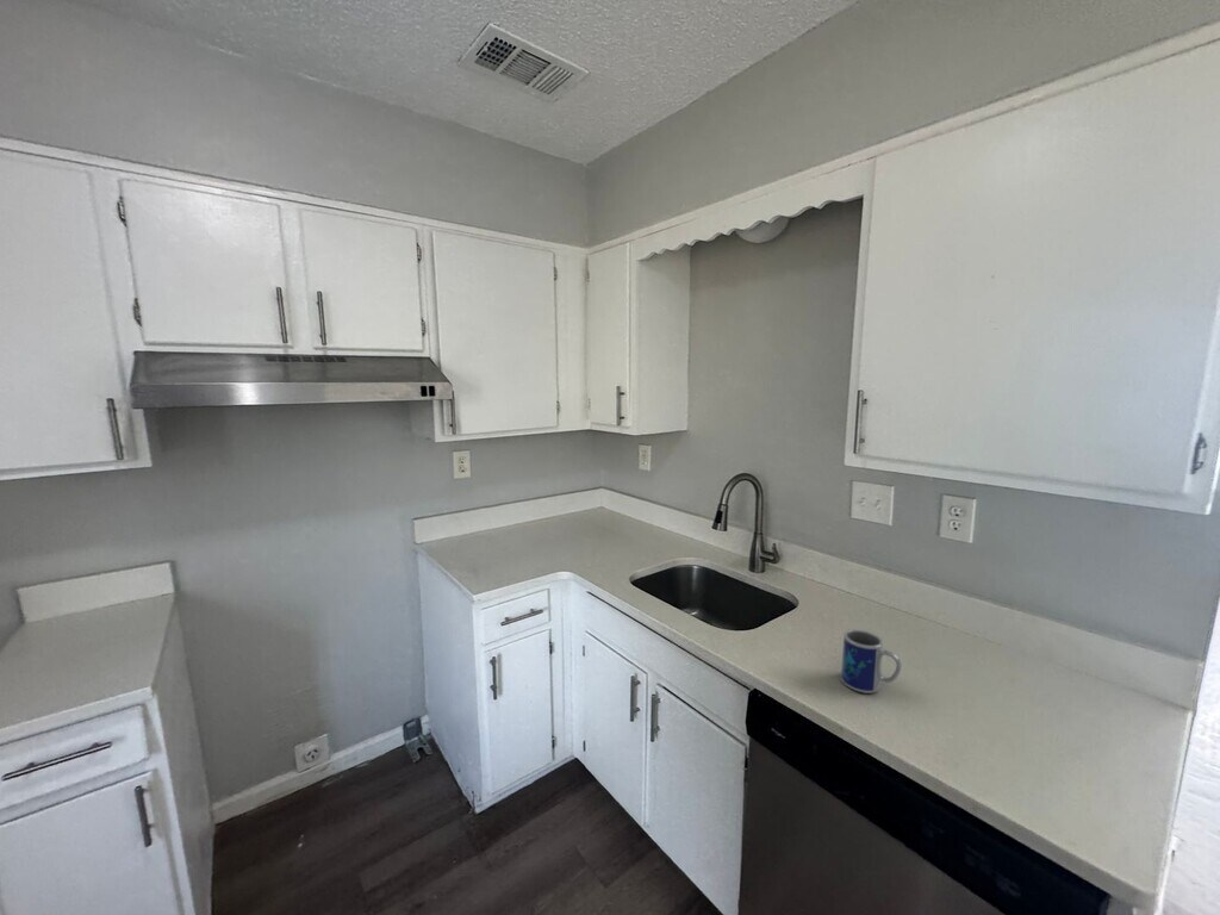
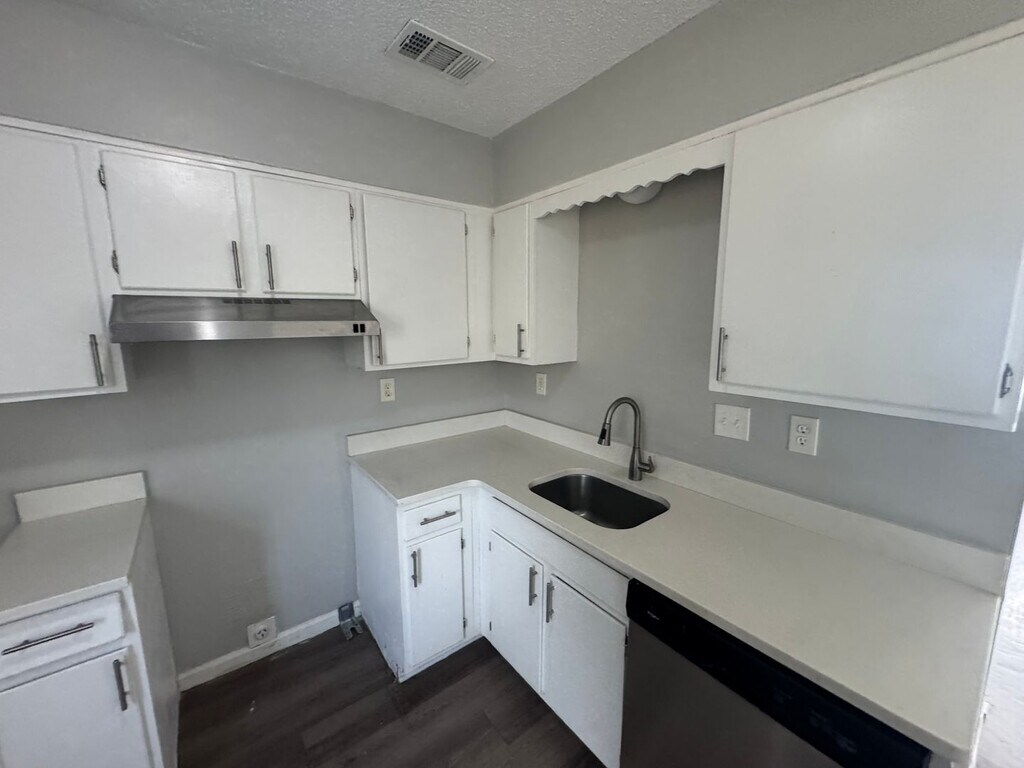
- mug [840,628,903,695]
